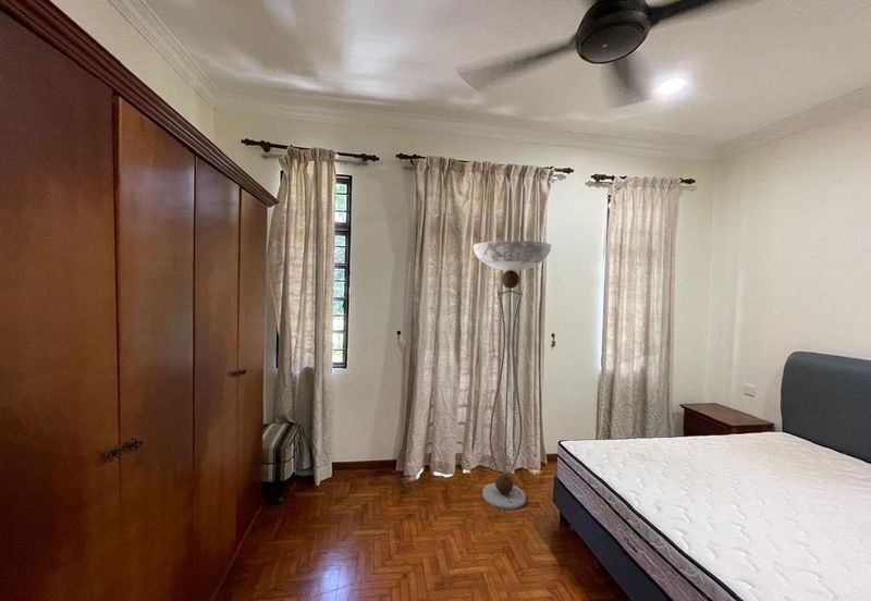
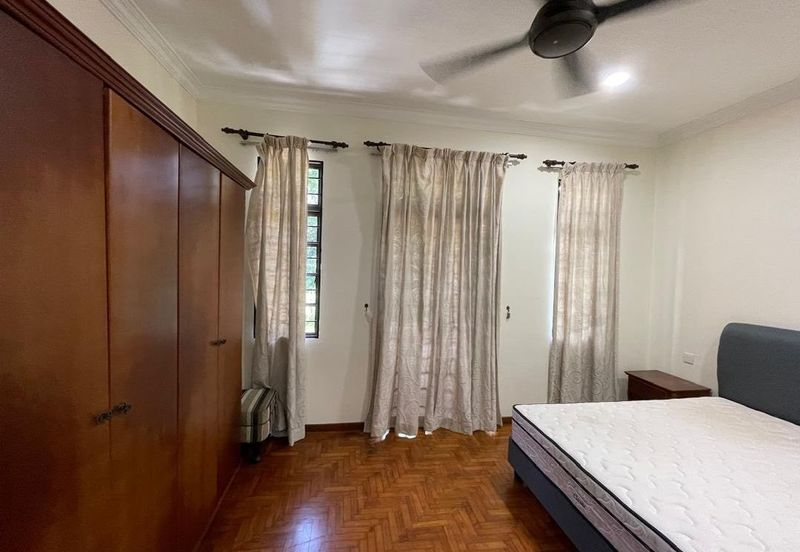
- floor lamp [473,240,552,511]
